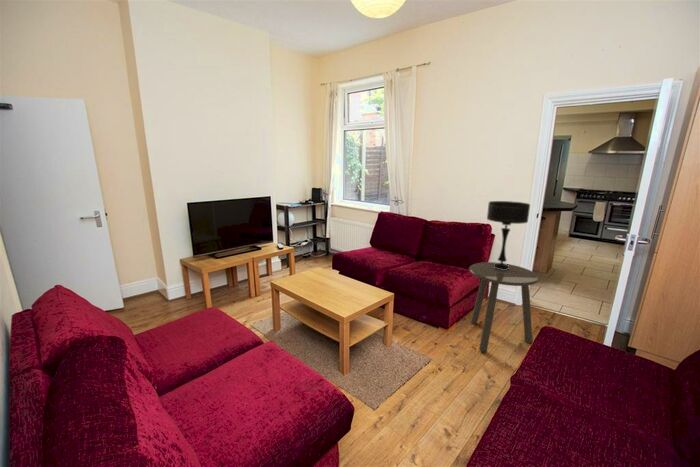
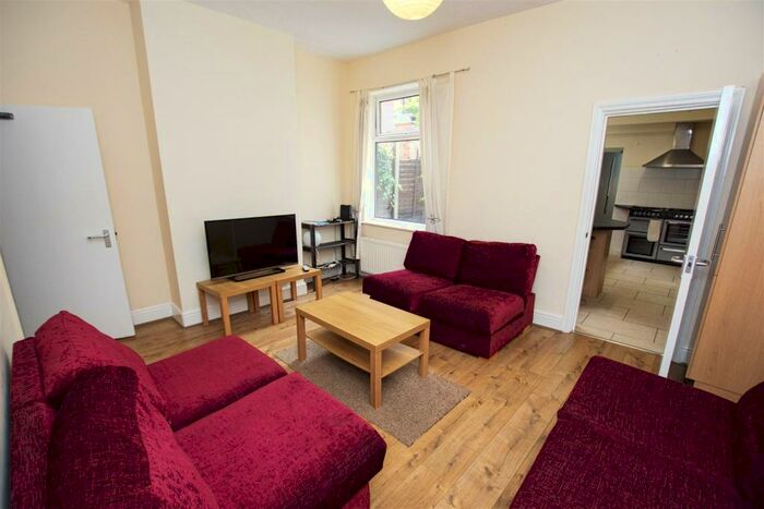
- side table [468,261,540,353]
- table lamp [486,200,531,270]
